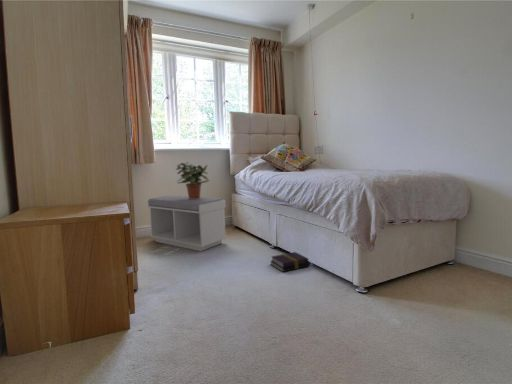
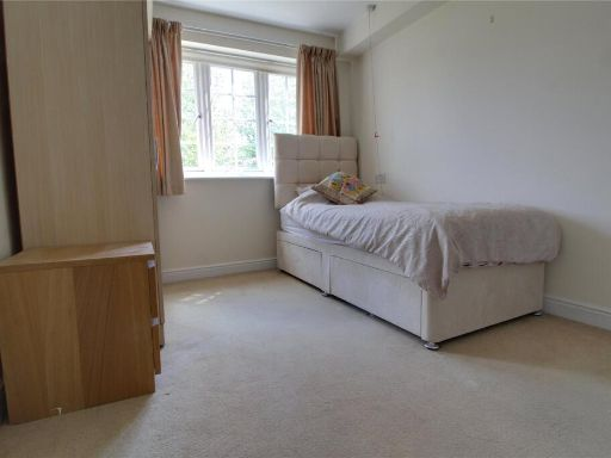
- potted plant [175,161,210,199]
- book [270,251,311,273]
- bench [146,194,228,252]
